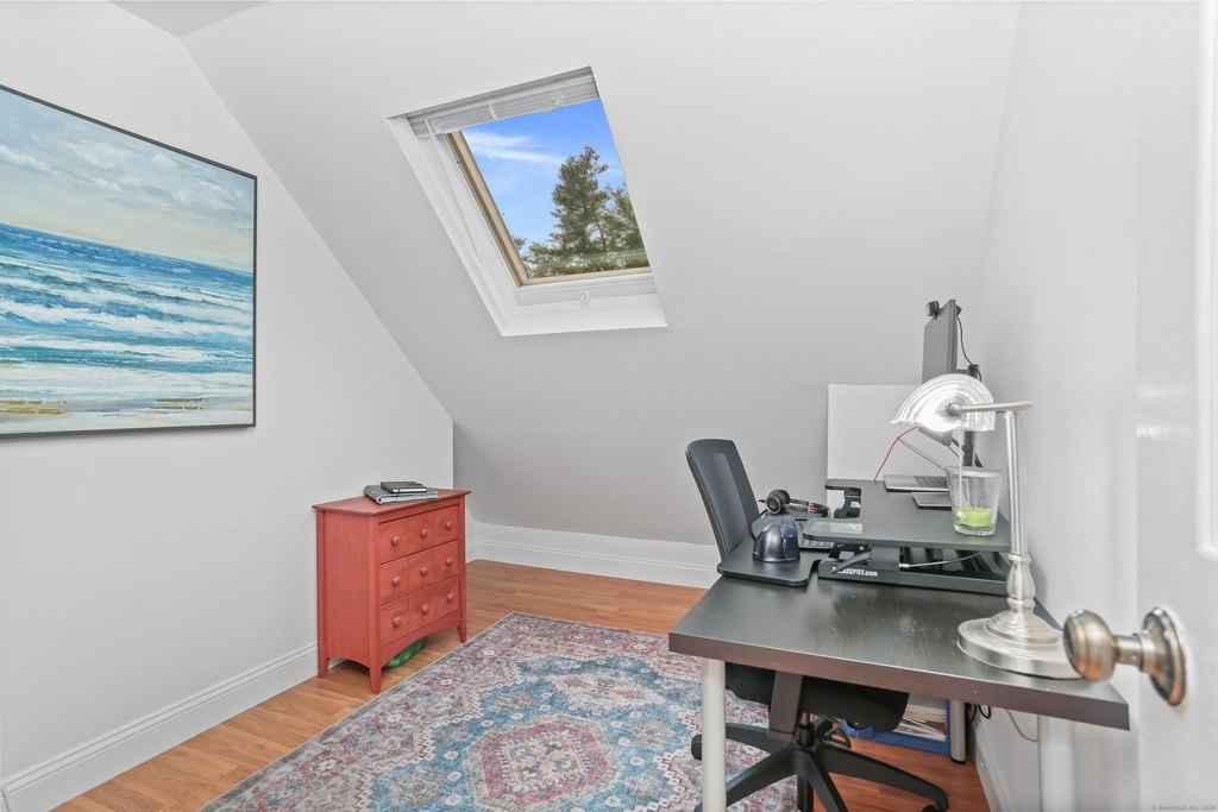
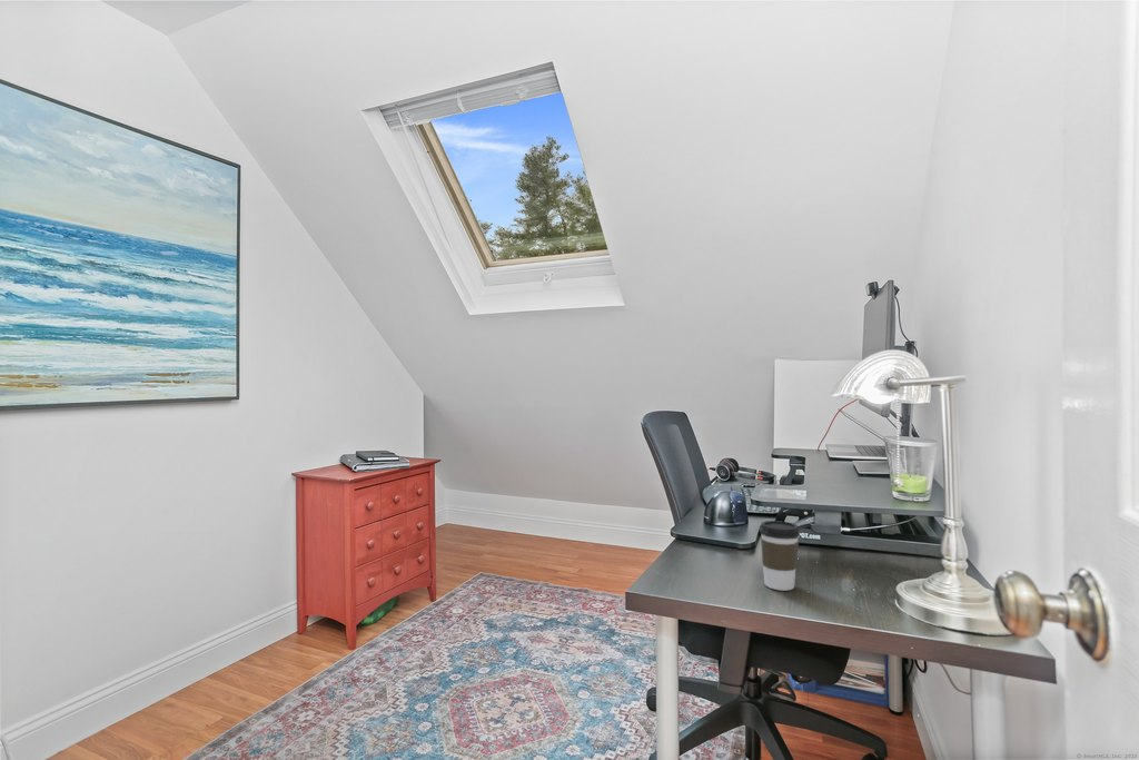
+ coffee cup [759,520,801,592]
